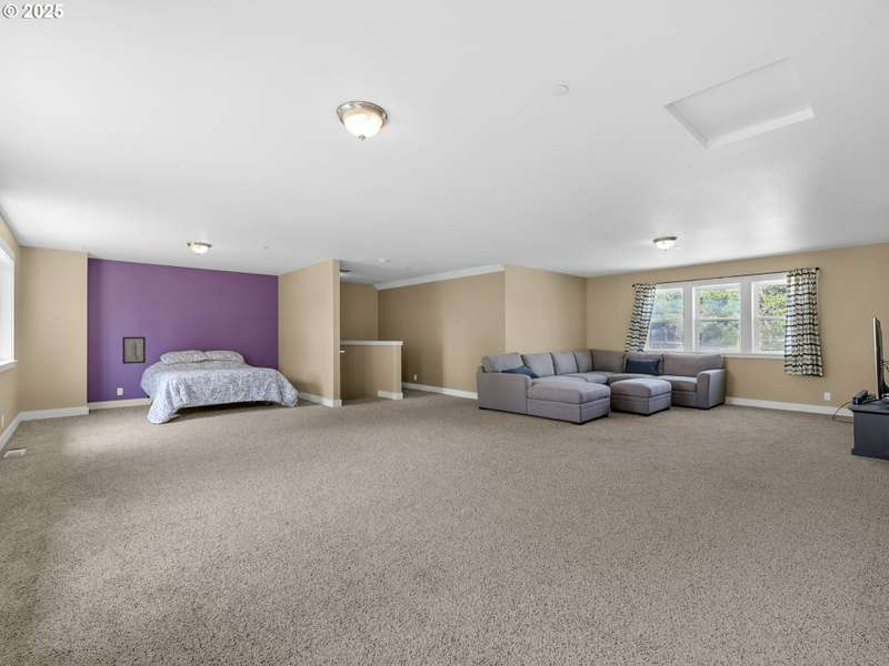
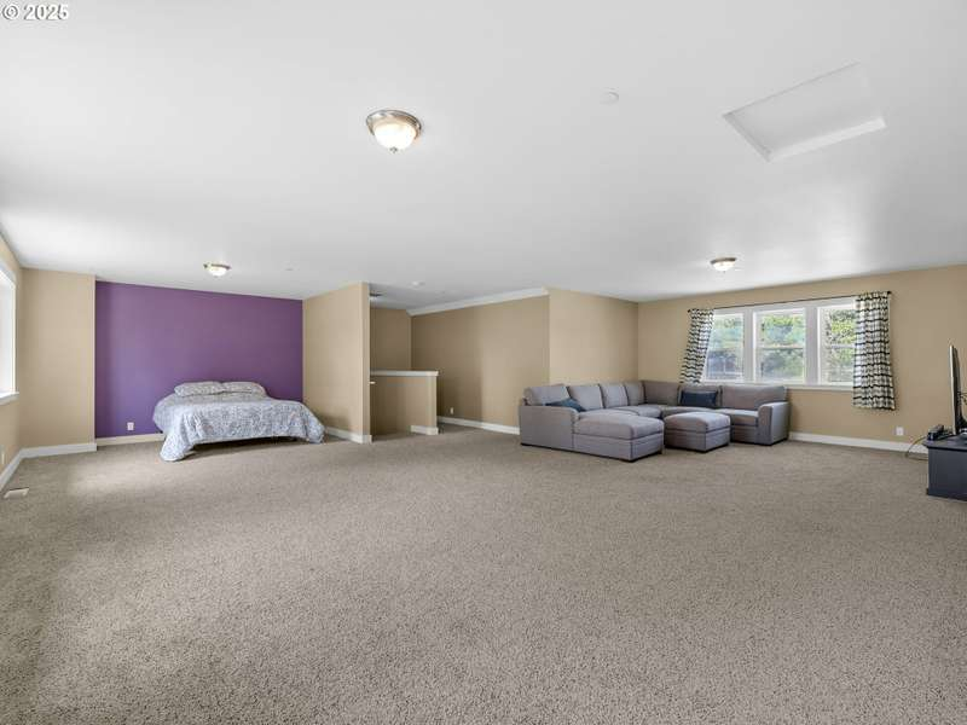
- wall art [121,336,147,365]
